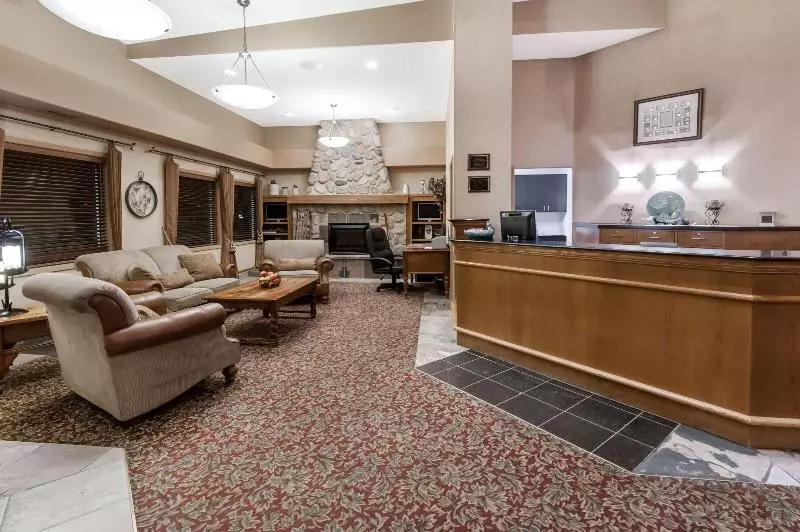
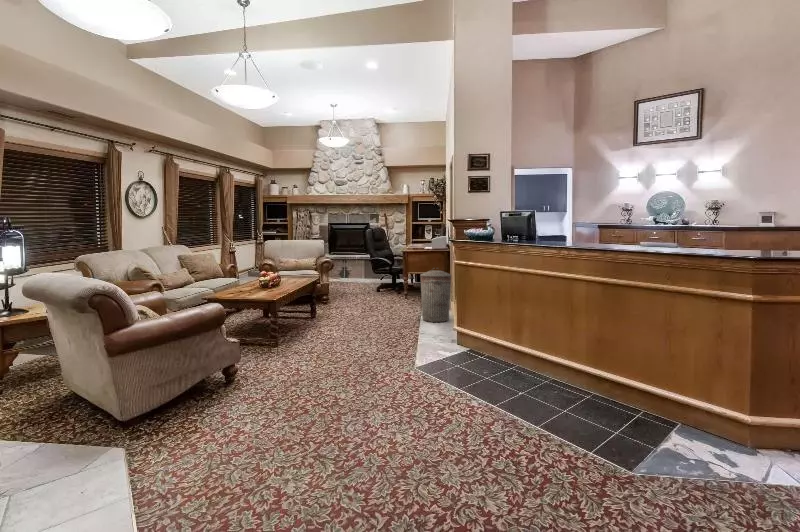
+ trash can [419,267,452,323]
